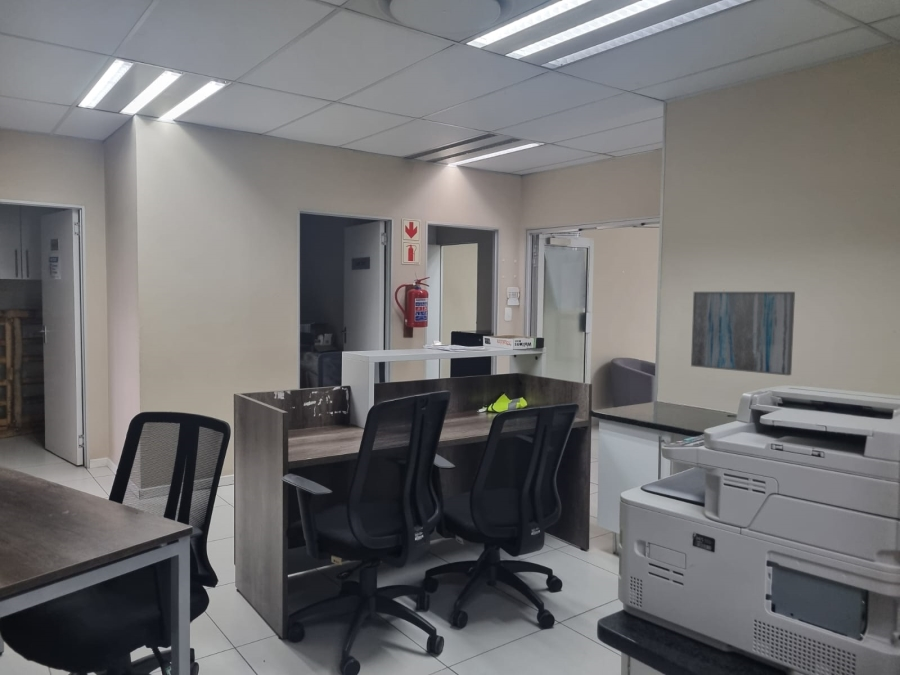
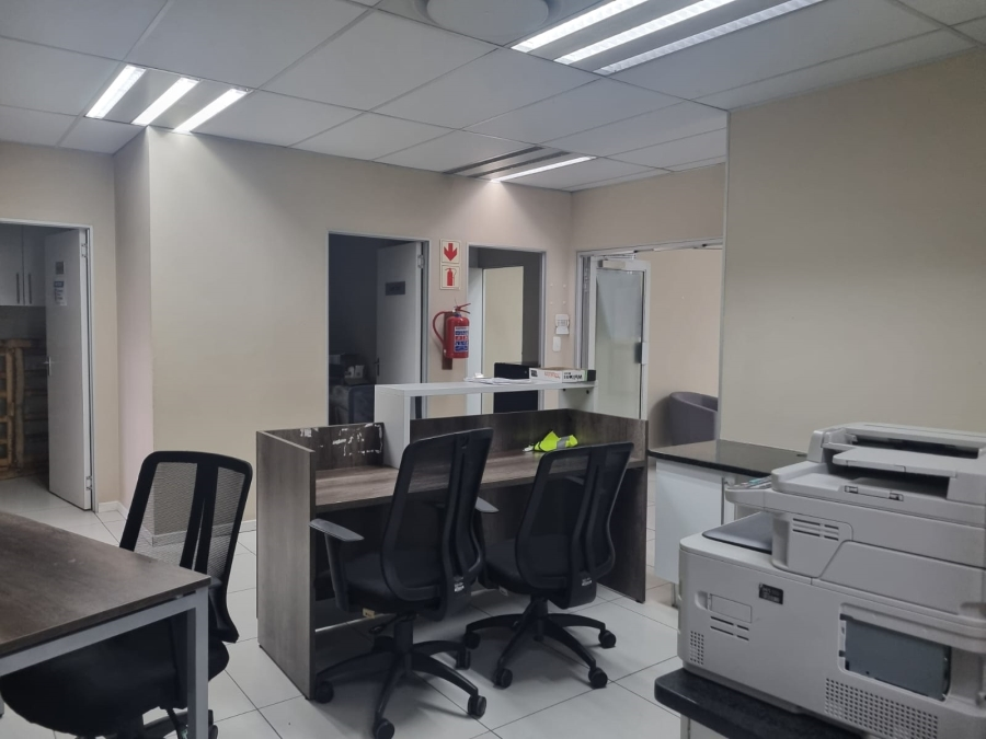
- wall art [690,291,796,377]
